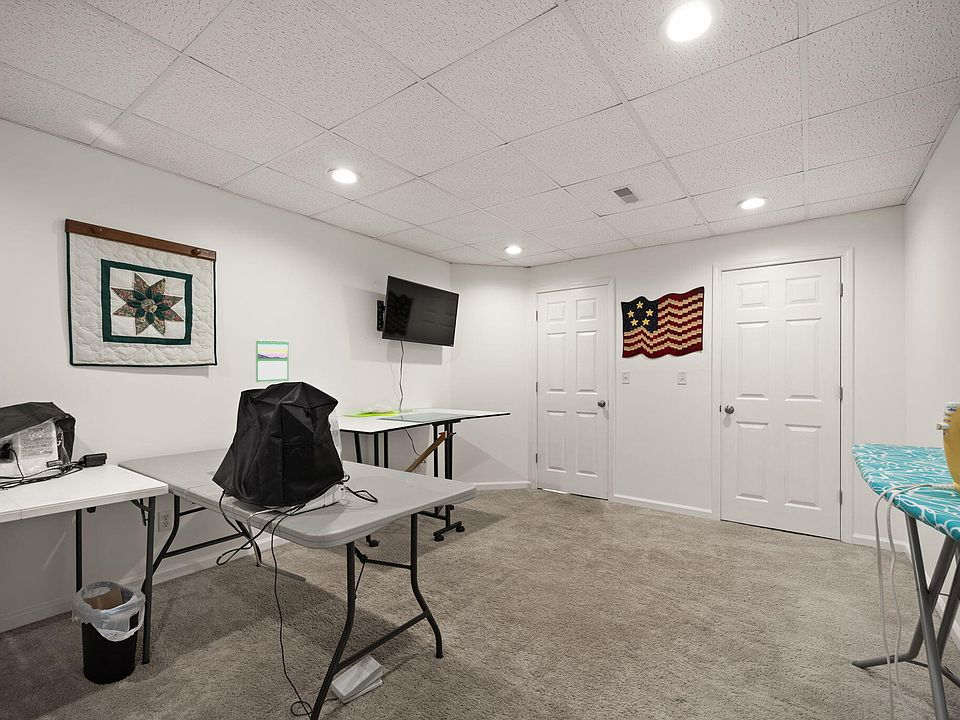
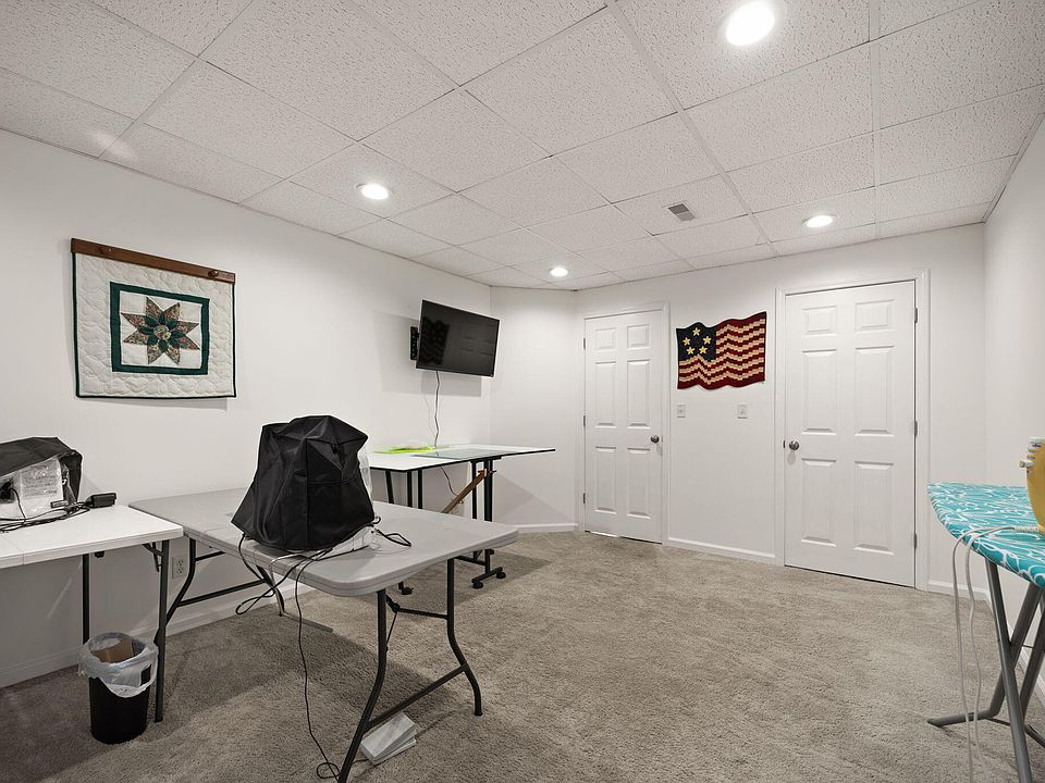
- calendar [255,338,290,383]
